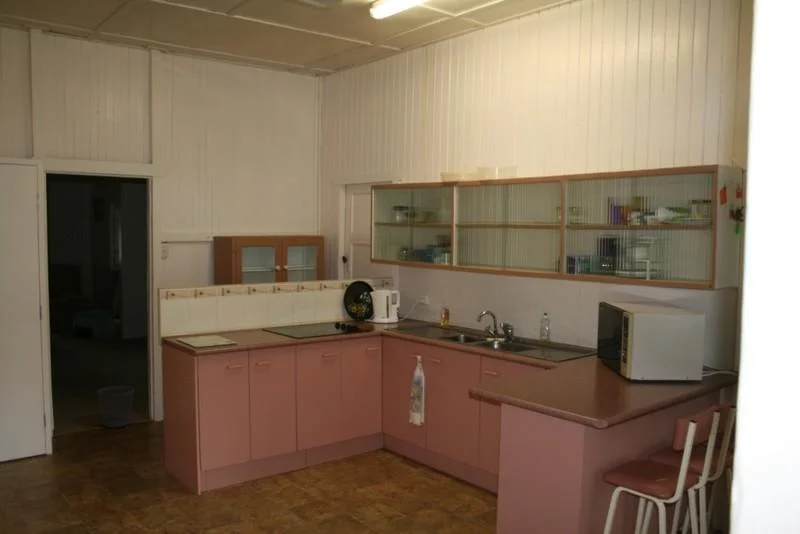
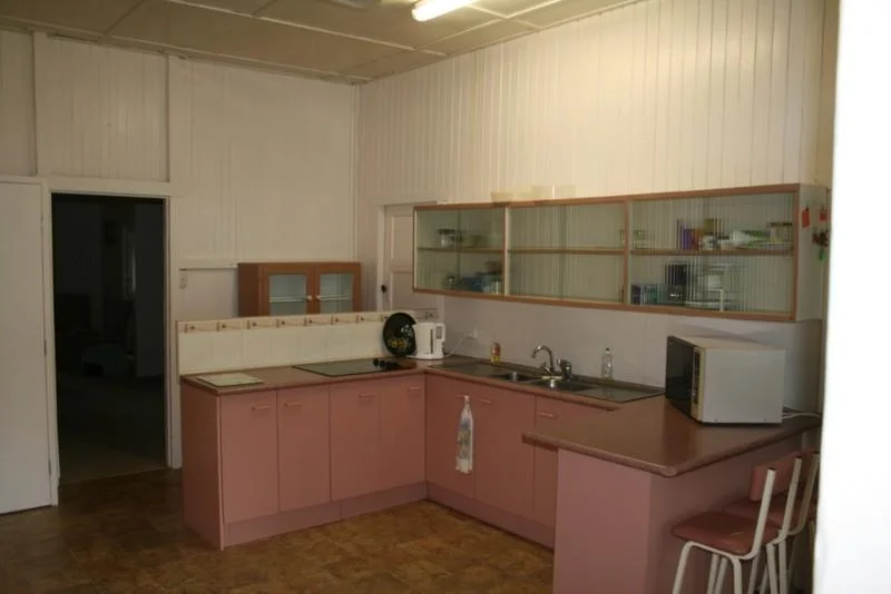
- wastebasket [96,385,135,429]
